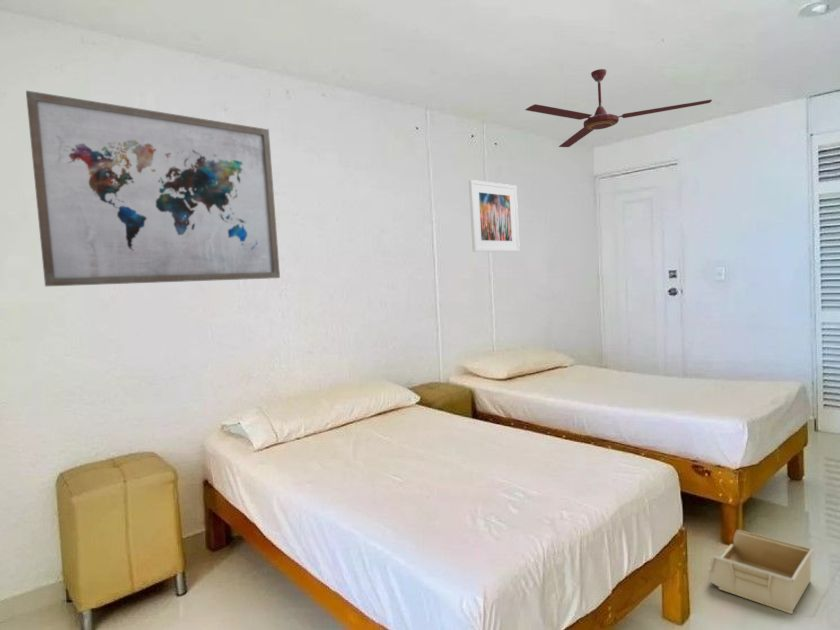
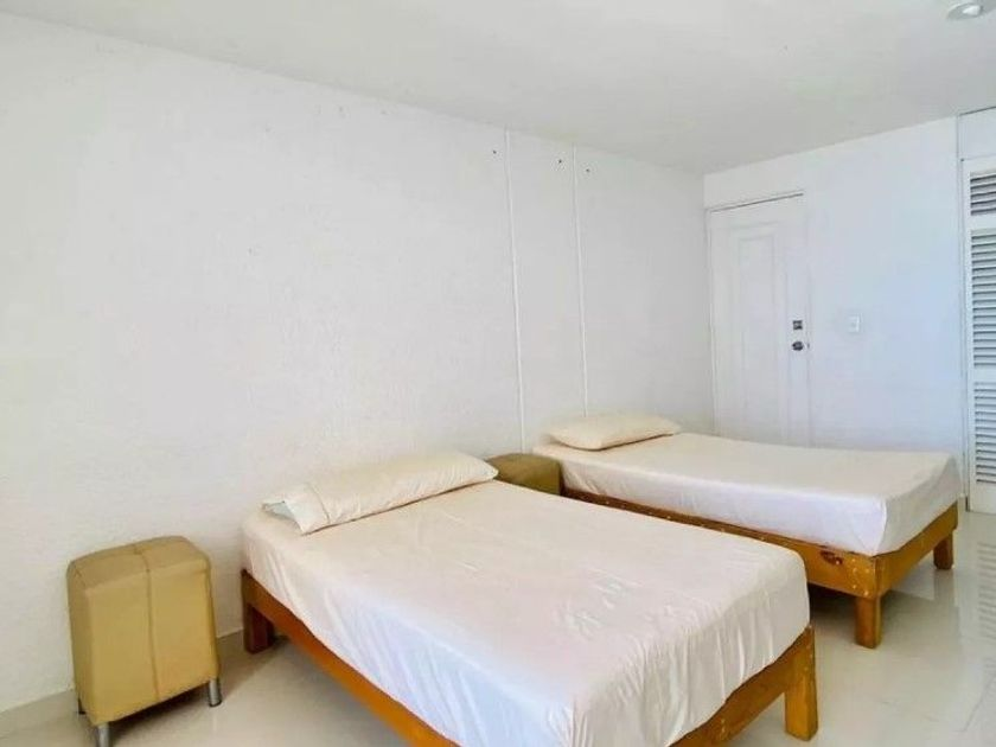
- storage bin [708,529,814,615]
- wall art [25,90,281,287]
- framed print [468,179,521,253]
- ceiling fan [524,68,713,148]
